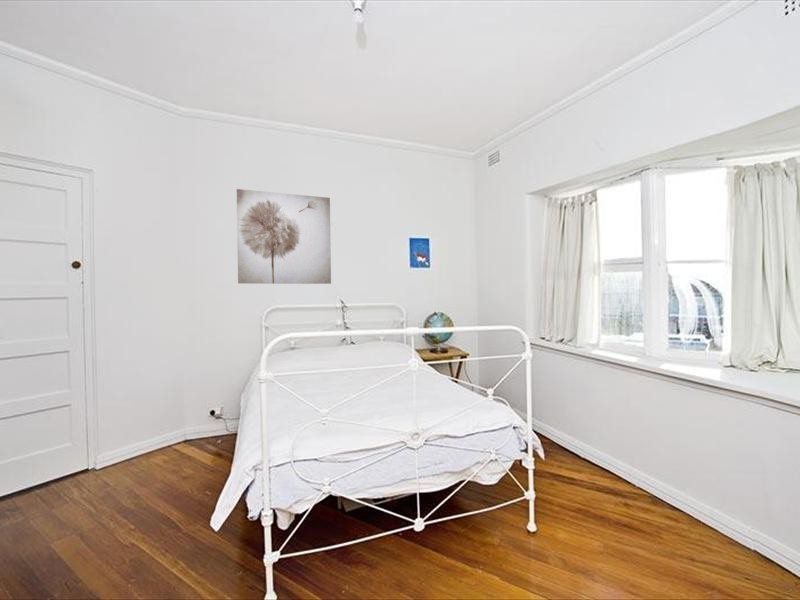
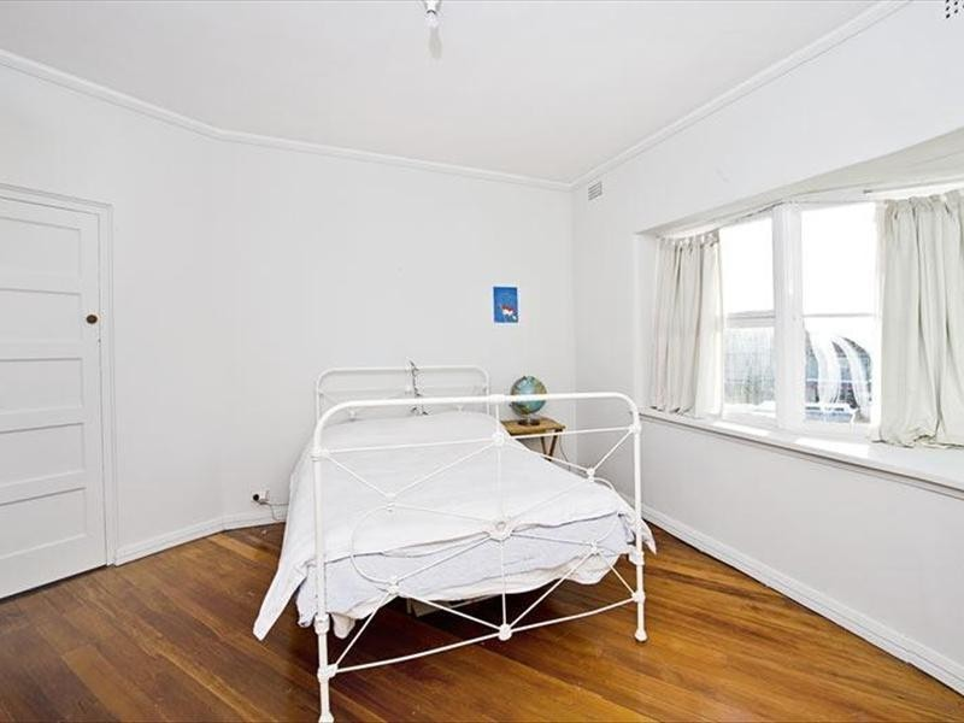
- wall art [236,188,332,285]
